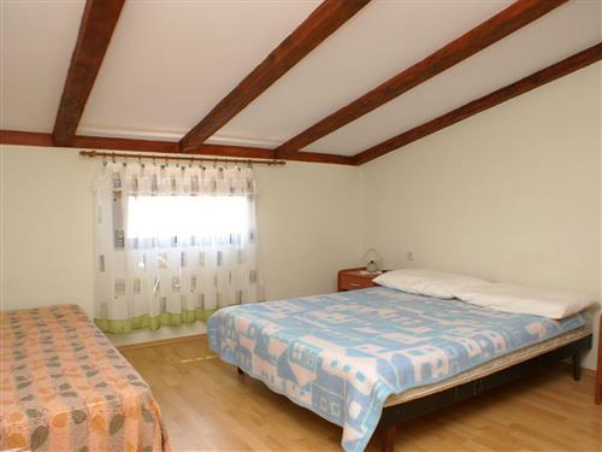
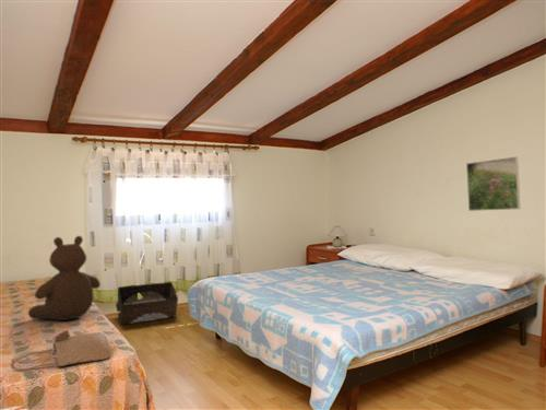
+ bear [27,235,102,321]
+ tote bag [10,329,112,372]
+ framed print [465,155,522,212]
+ storage bin [115,281,179,326]
